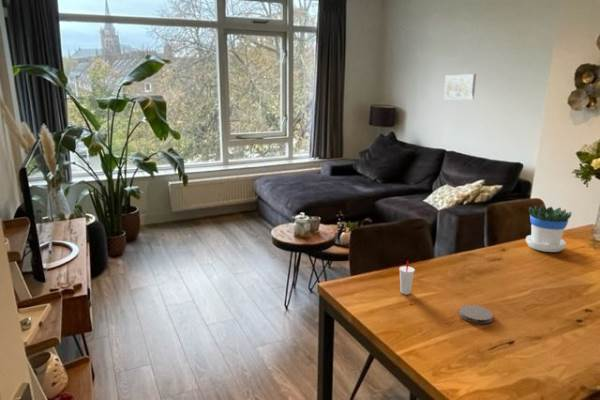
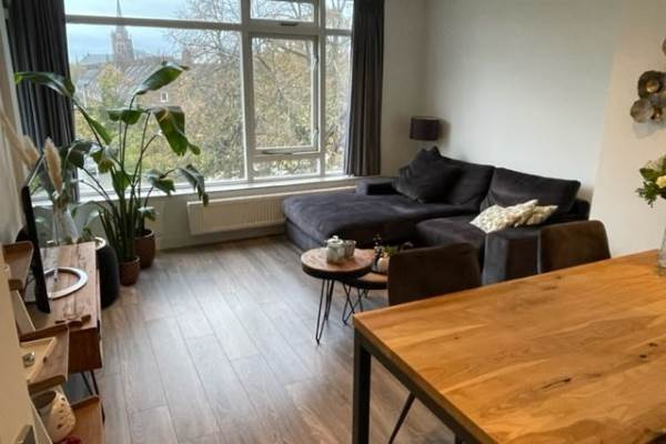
- wall art [443,73,477,101]
- flowerpot [525,204,572,253]
- cup [398,260,416,295]
- coaster [458,304,494,325]
